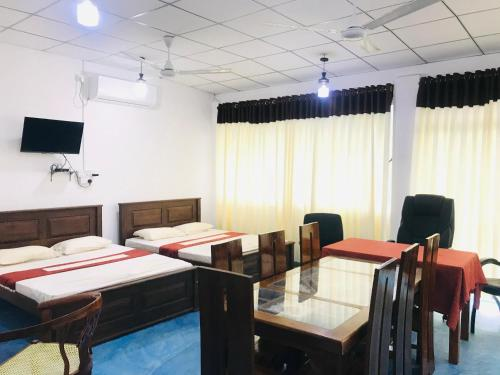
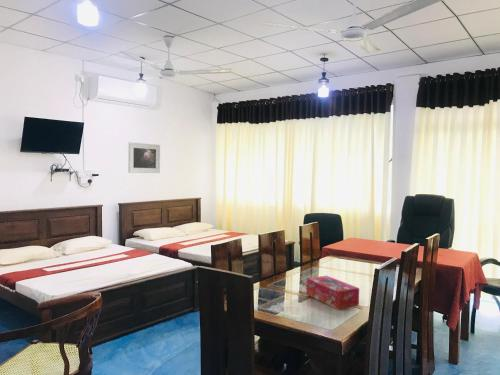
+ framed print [127,142,161,174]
+ tissue box [305,275,360,311]
